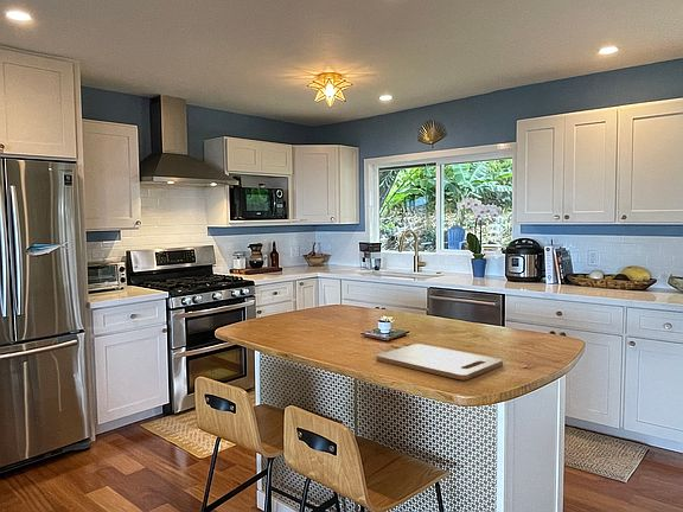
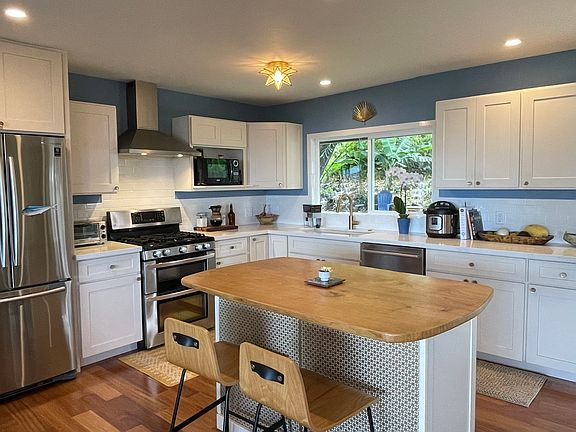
- cutting board [376,343,504,380]
